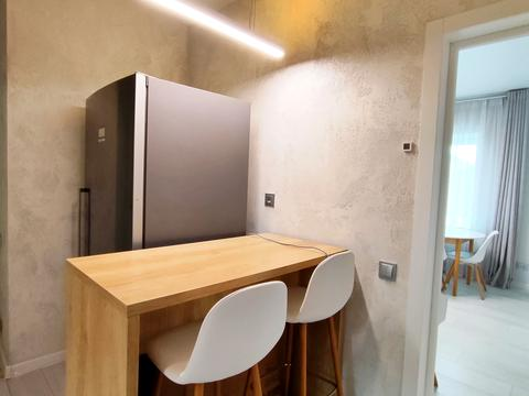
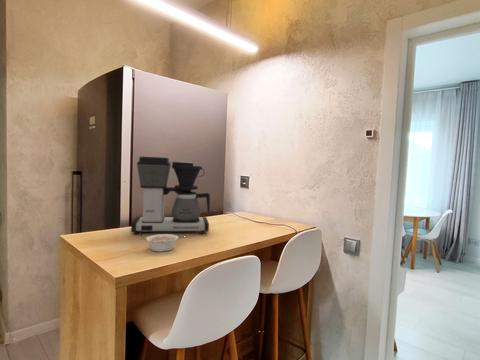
+ coffee maker [130,156,211,235]
+ legume [145,233,183,253]
